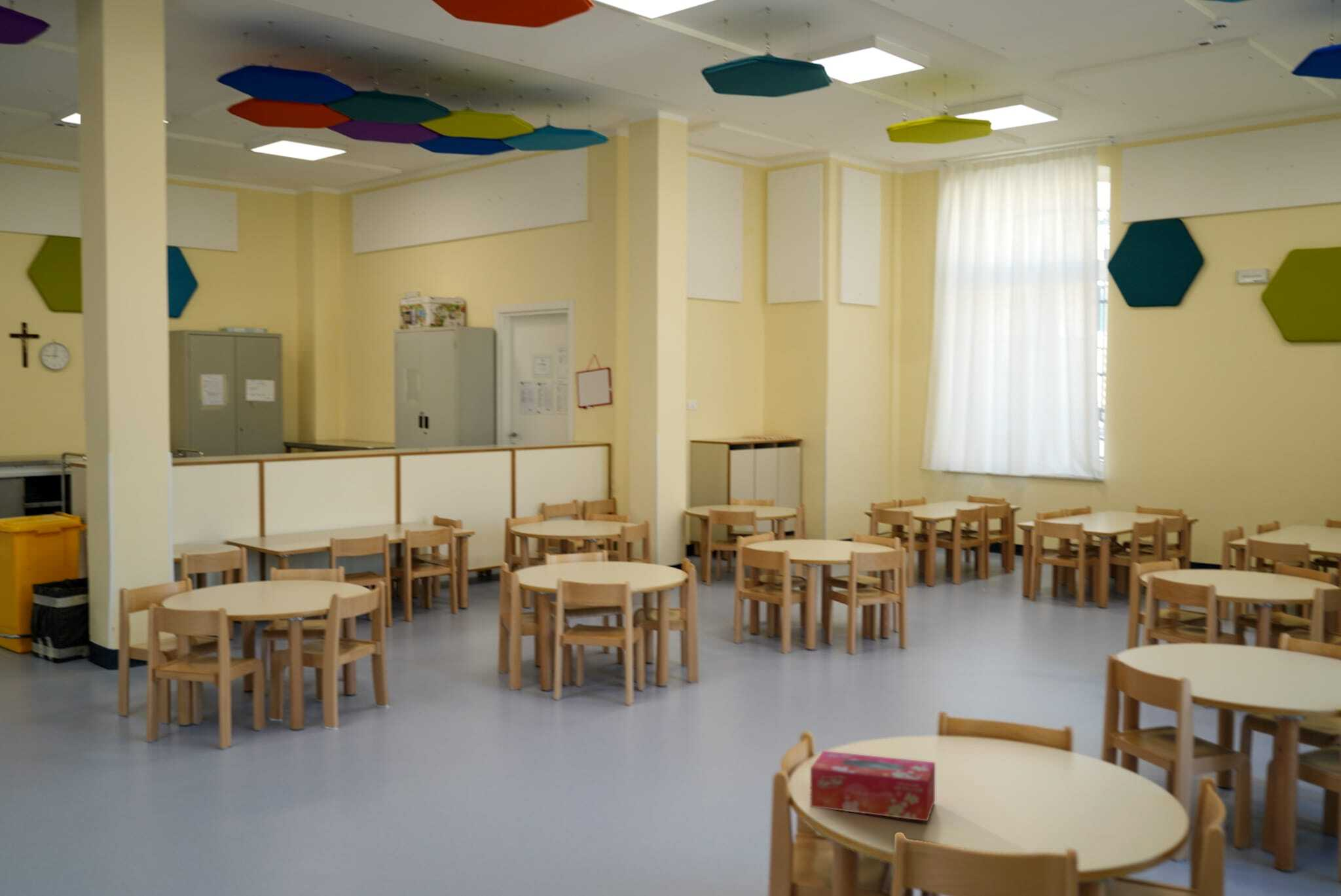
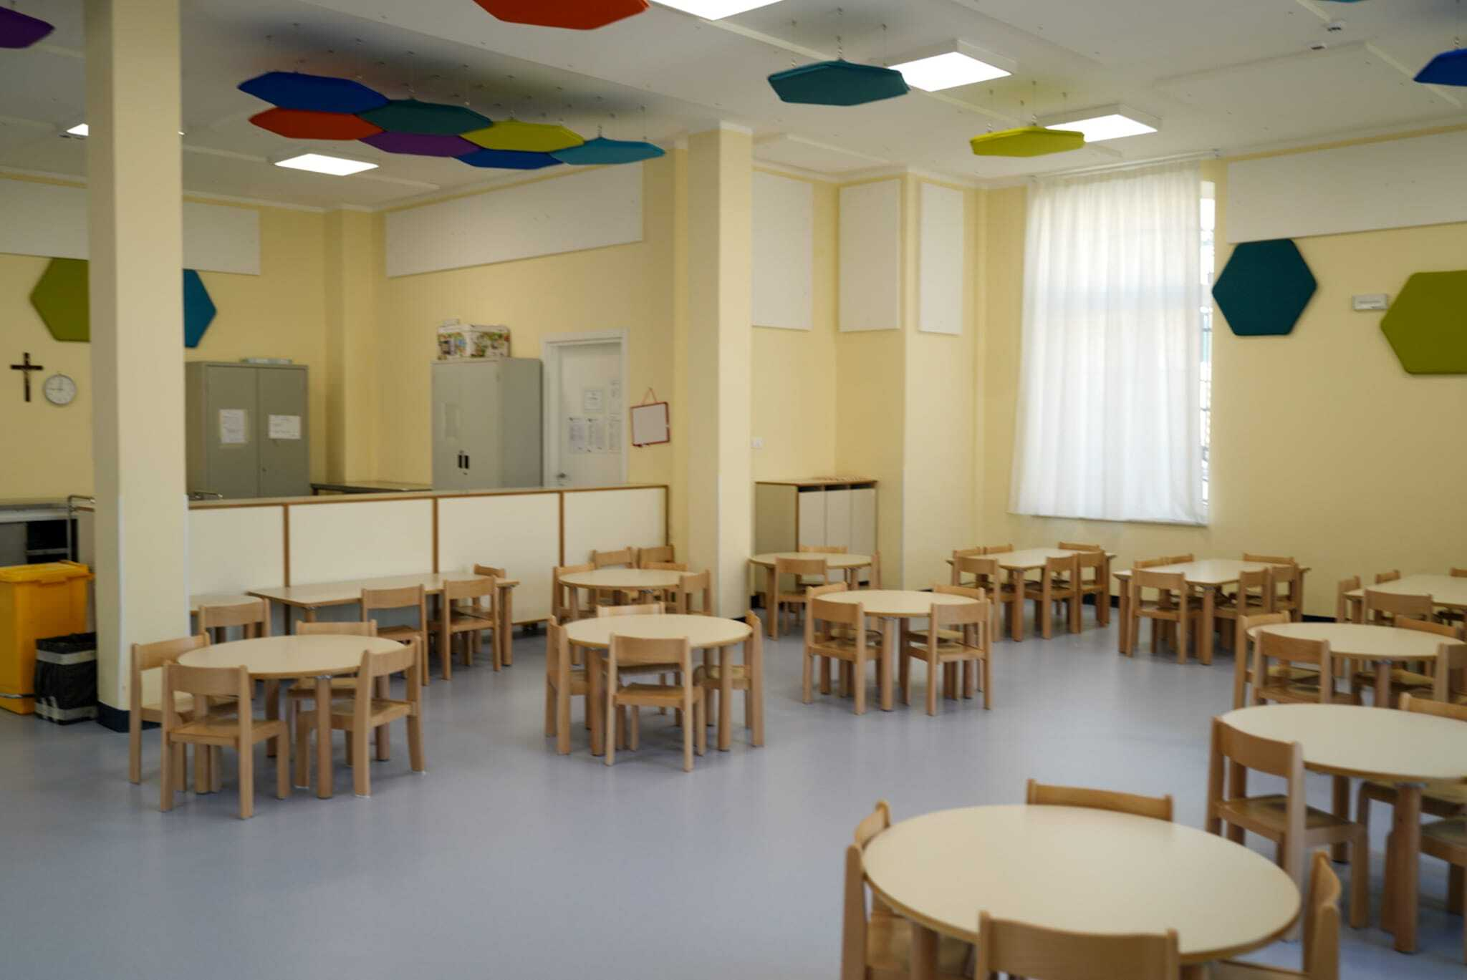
- tissue box [810,750,936,822]
